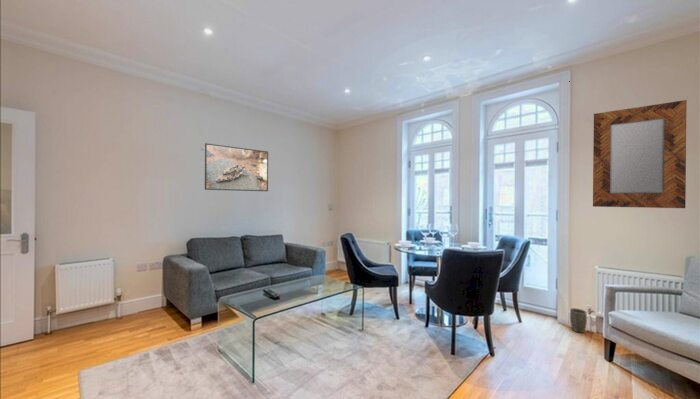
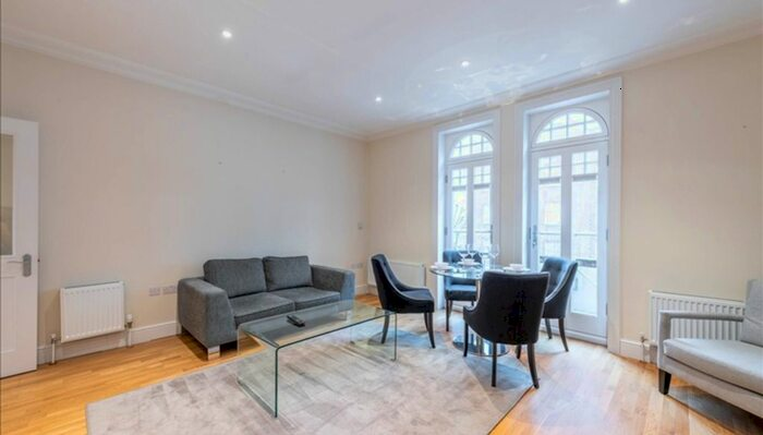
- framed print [204,142,269,192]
- plant pot [569,307,588,334]
- home mirror [592,99,688,209]
